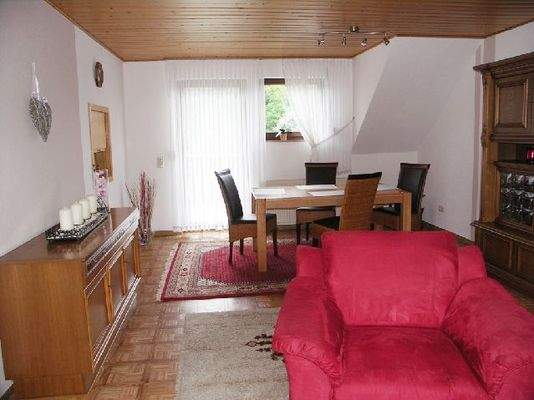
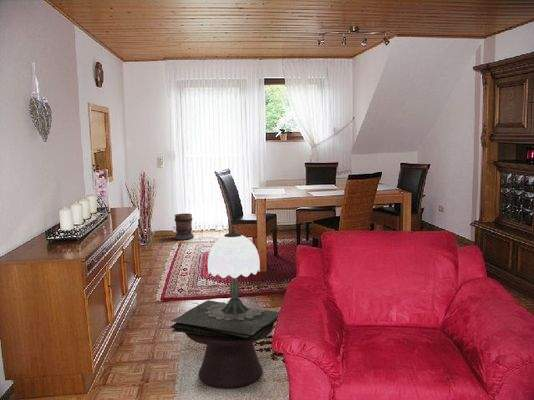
+ wooden barrel [174,212,195,240]
+ table lamp [192,225,265,320]
+ side table [170,299,280,389]
